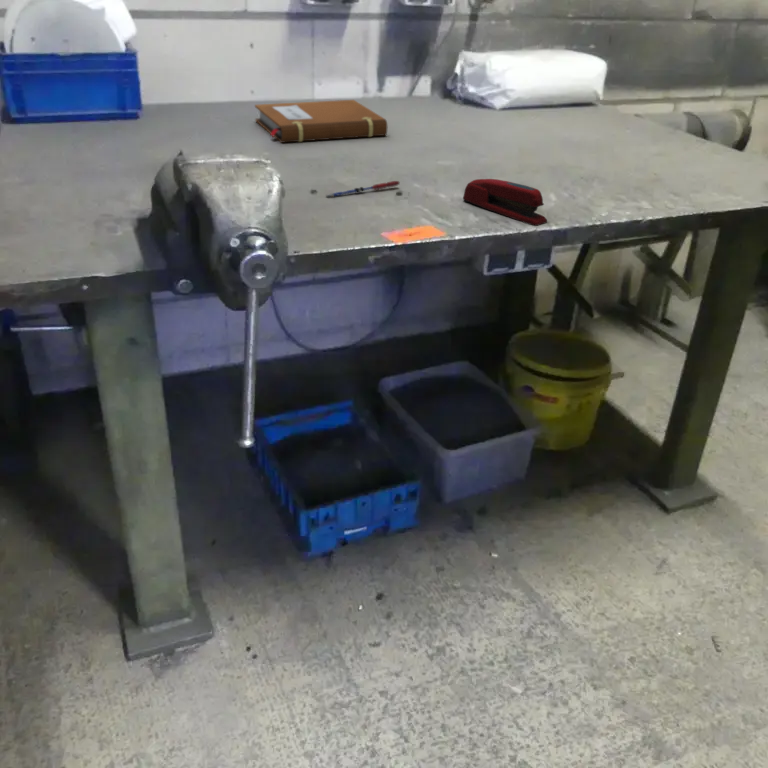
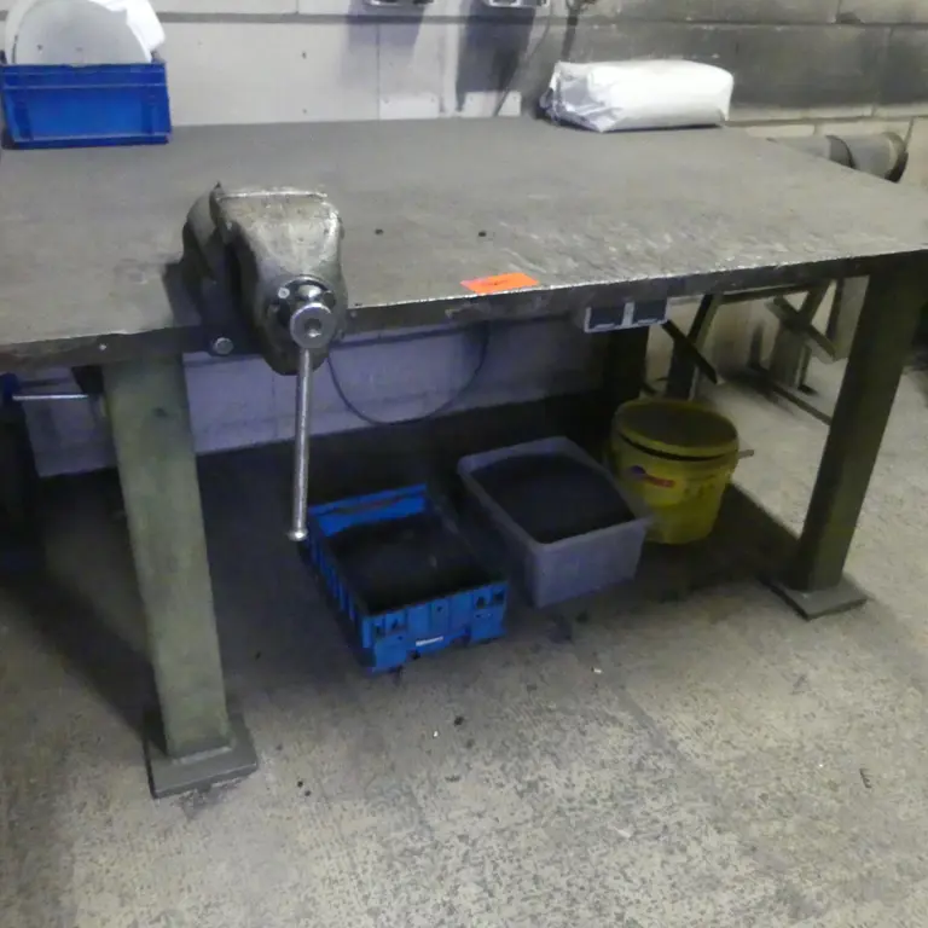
- pen [325,180,401,199]
- notebook [254,99,388,144]
- stapler [462,178,548,227]
